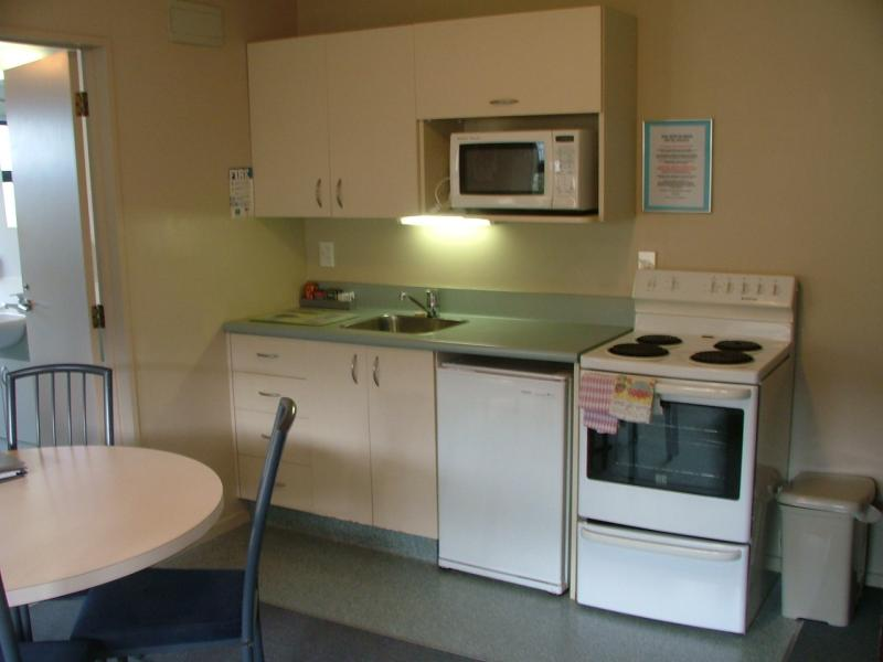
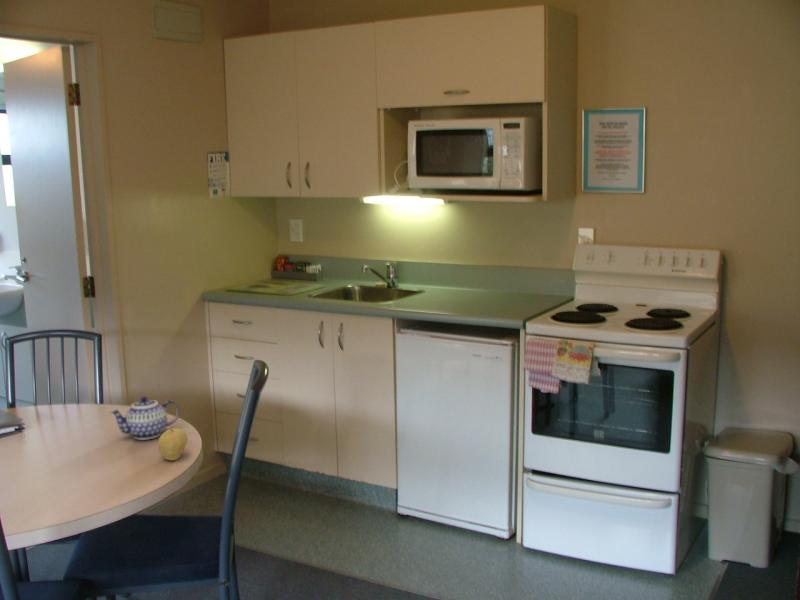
+ teapot [109,395,180,441]
+ fruit [157,425,189,462]
